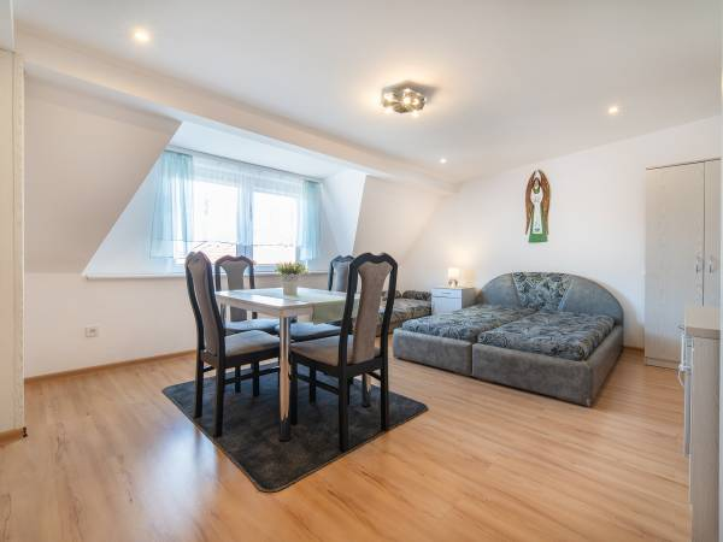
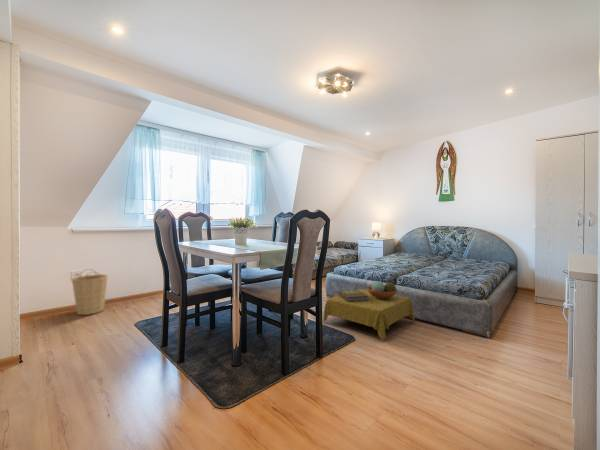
+ side table [322,280,416,341]
+ basket [71,268,109,316]
